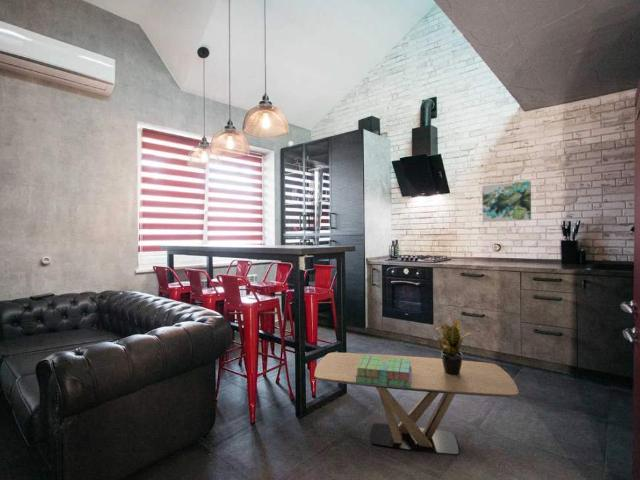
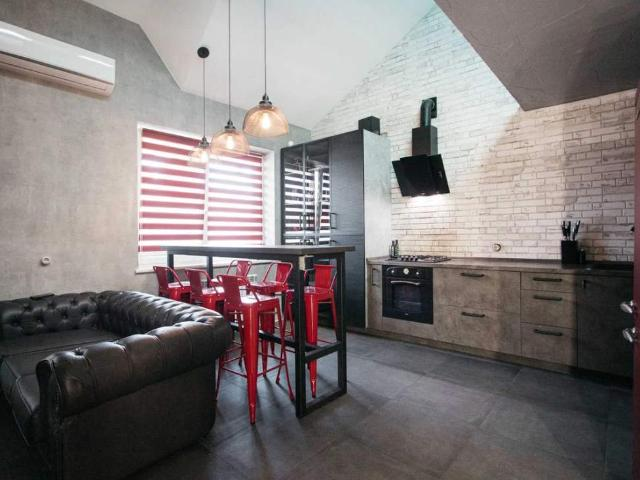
- stack of books [355,355,412,388]
- potted plant [434,318,473,375]
- coffee table [313,351,520,456]
- wall art [481,180,532,223]
